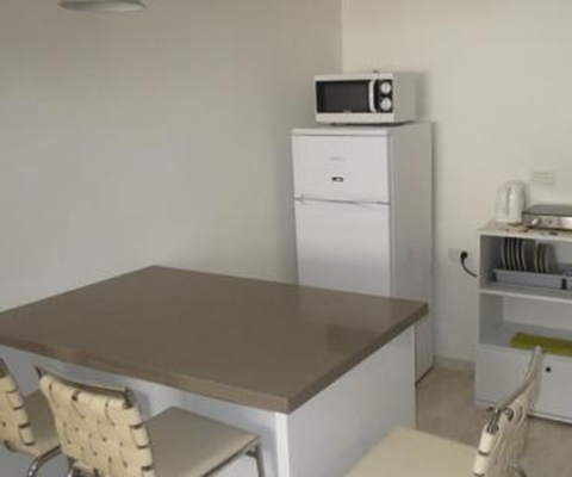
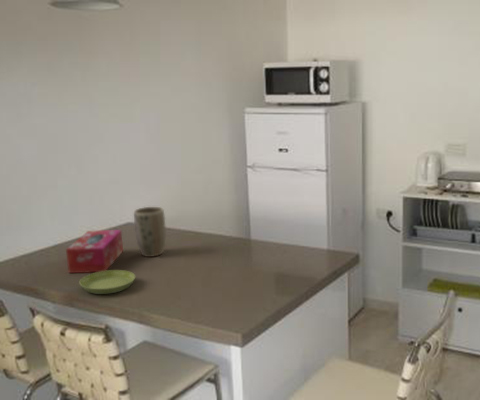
+ tissue box [65,229,124,274]
+ saucer [78,269,136,295]
+ plant pot [133,206,167,258]
